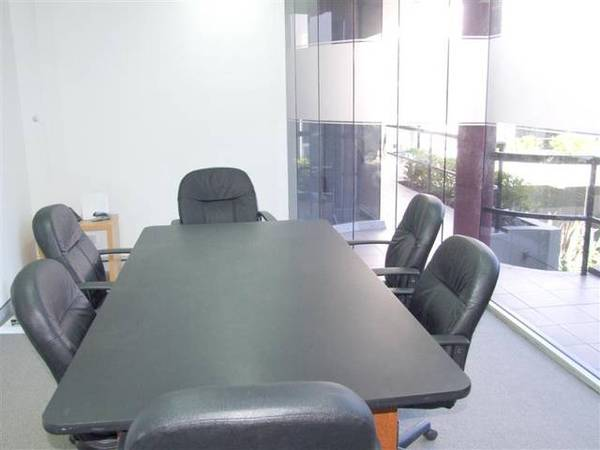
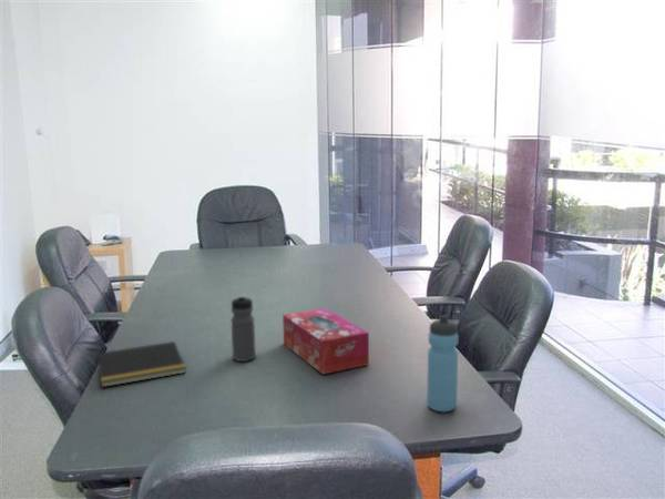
+ notepad [94,340,187,388]
+ water bottle [426,314,460,413]
+ tissue box [282,307,370,376]
+ water bottle [229,294,257,363]
